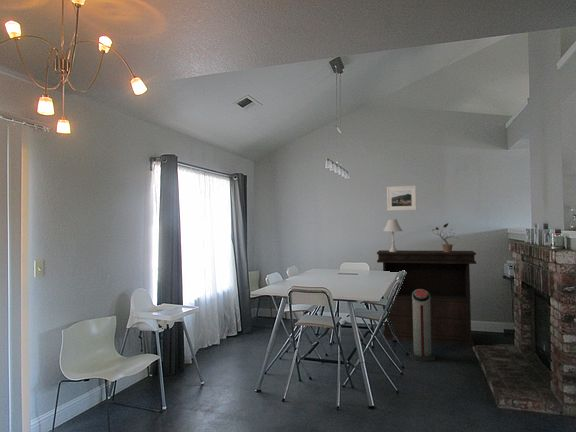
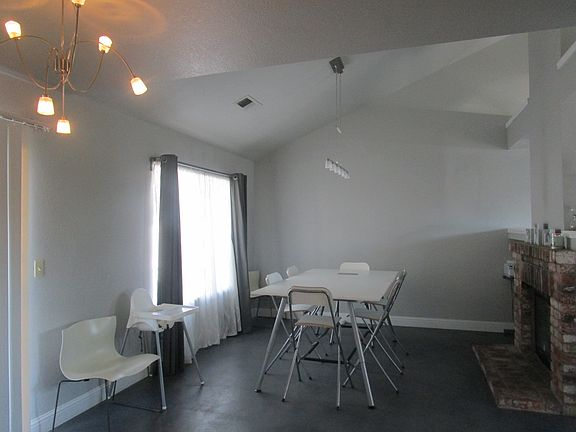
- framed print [386,185,417,212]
- air purifier [409,289,436,363]
- potted plant [431,222,460,252]
- table lamp [382,218,403,252]
- console table [376,249,477,347]
